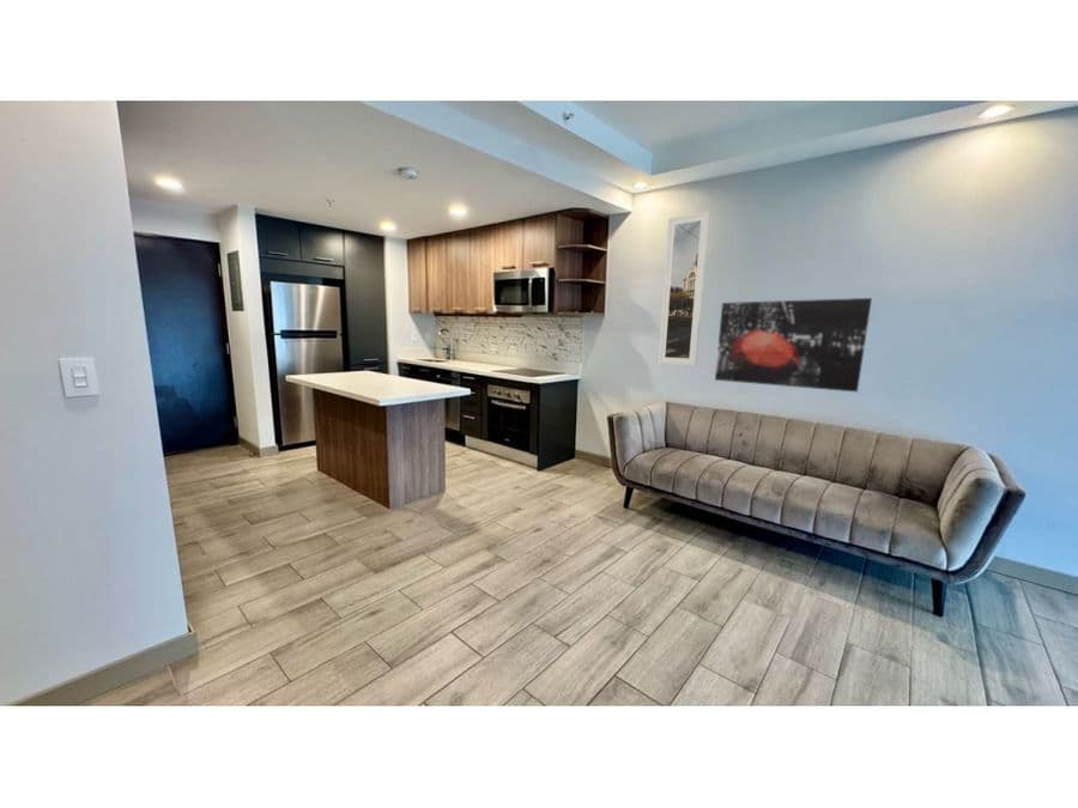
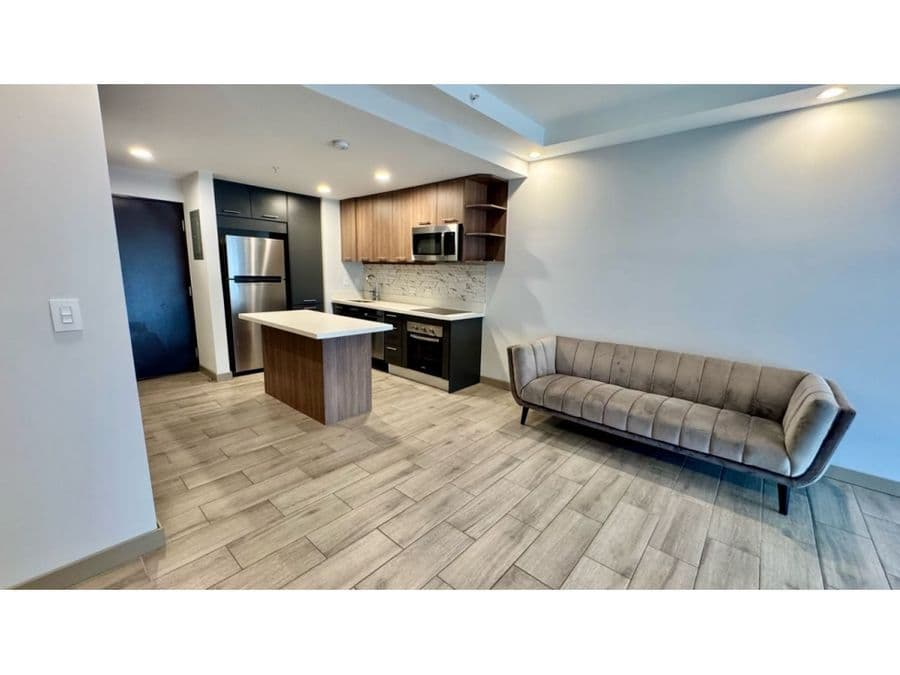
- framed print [658,211,710,367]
- wall art [714,297,873,393]
